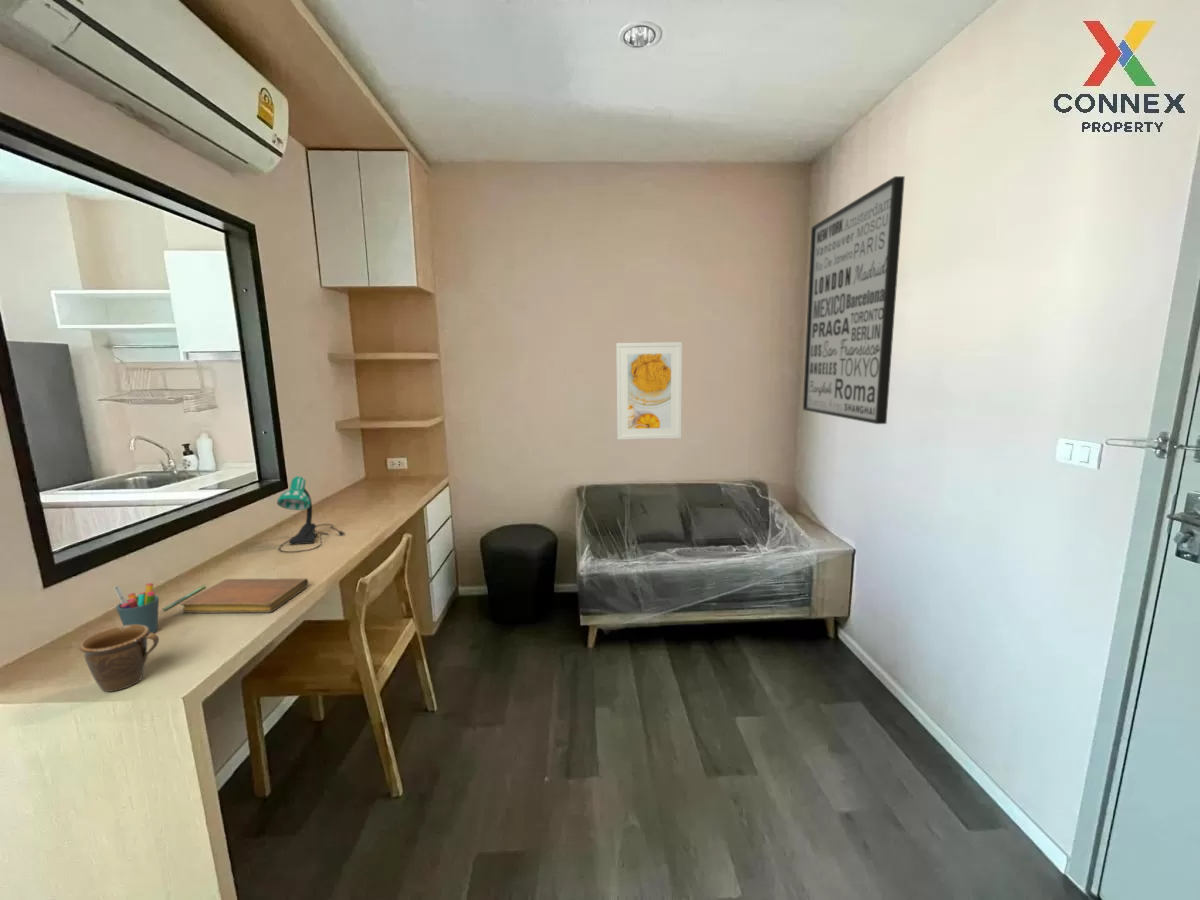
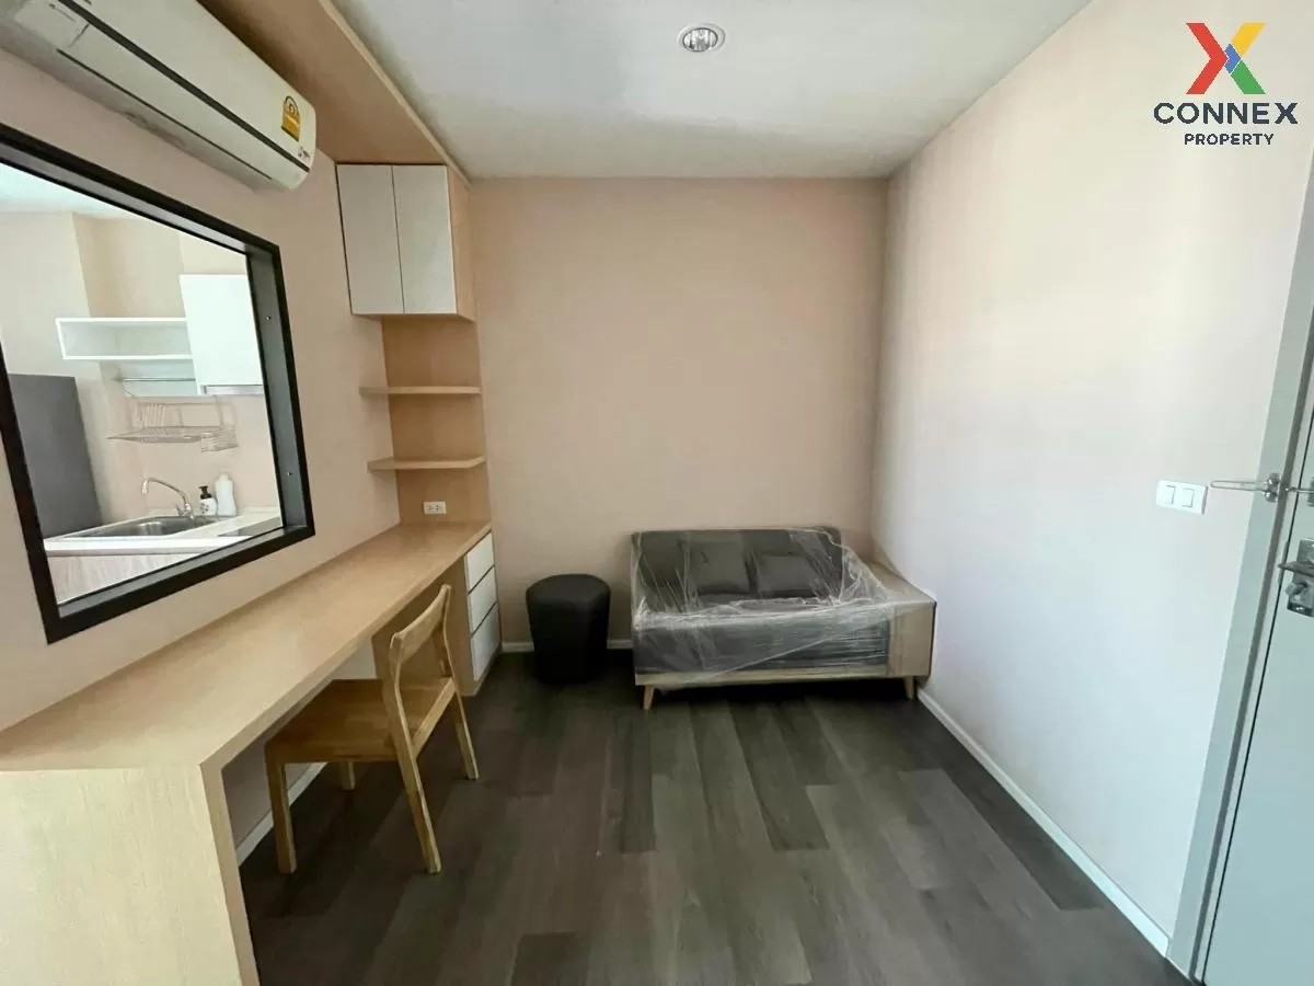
- pen [161,584,207,612]
- mug [78,625,160,693]
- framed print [615,341,683,441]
- notebook [180,578,309,614]
- desk lamp [276,475,346,553]
- wall art [802,175,906,425]
- pen holder [113,582,160,633]
